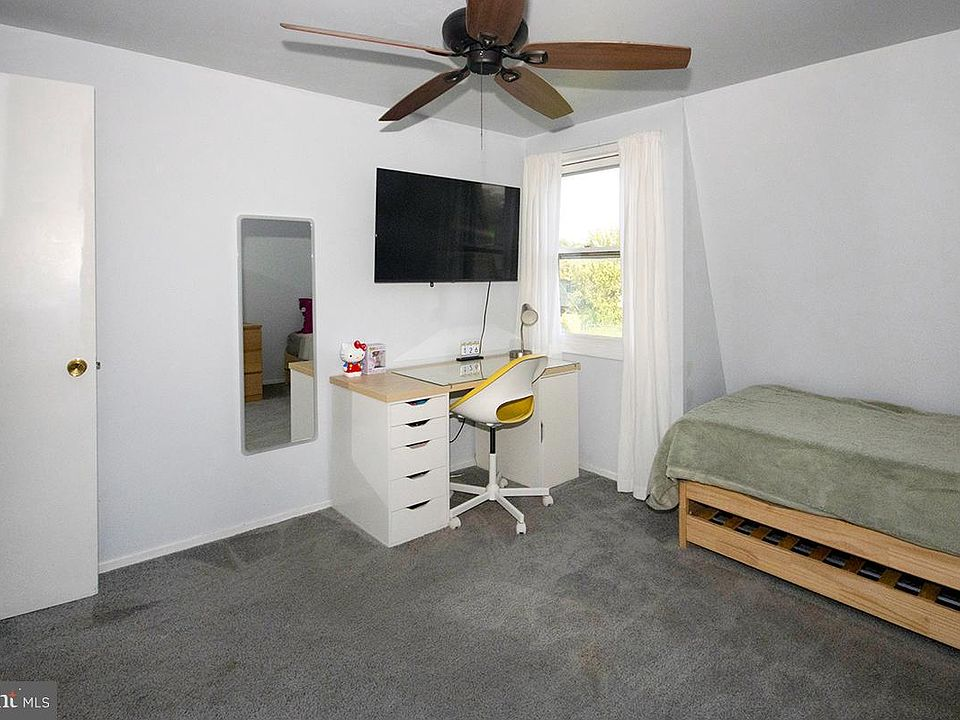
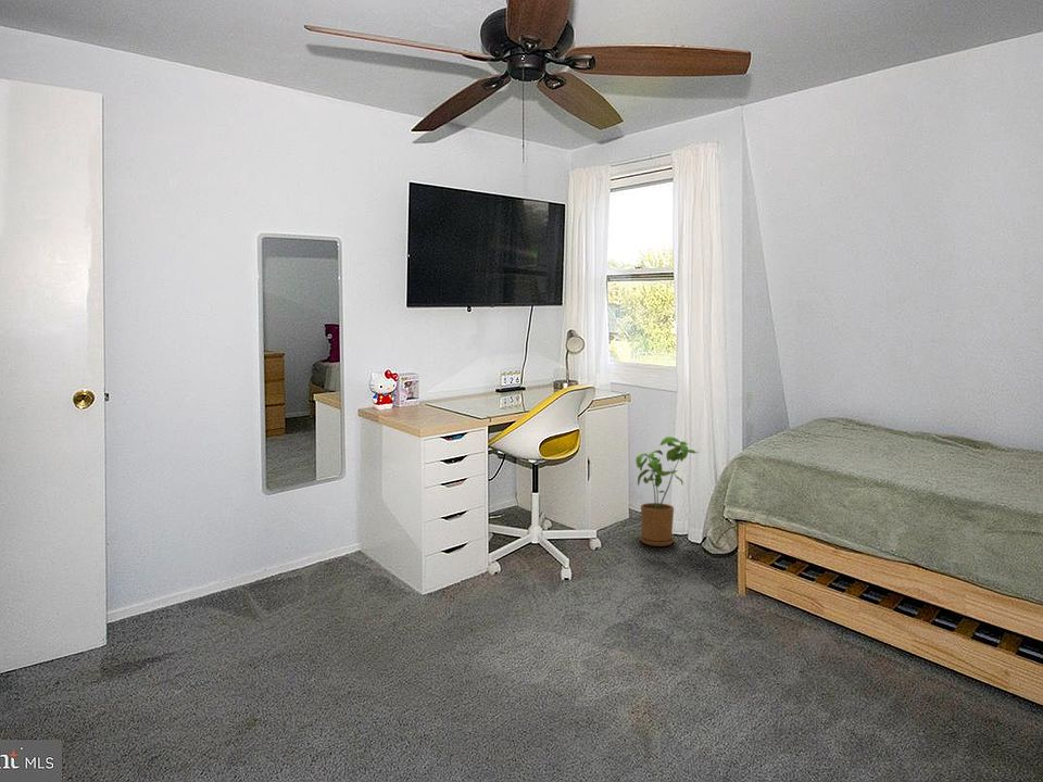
+ house plant [634,436,700,547]
